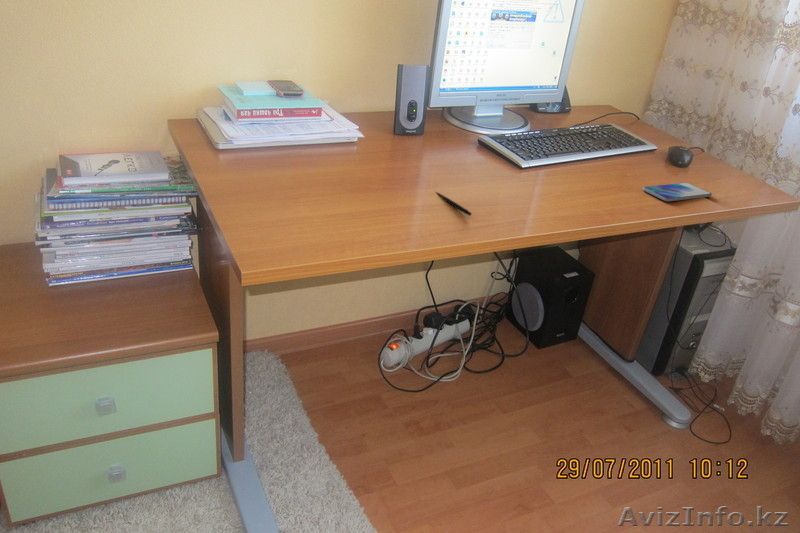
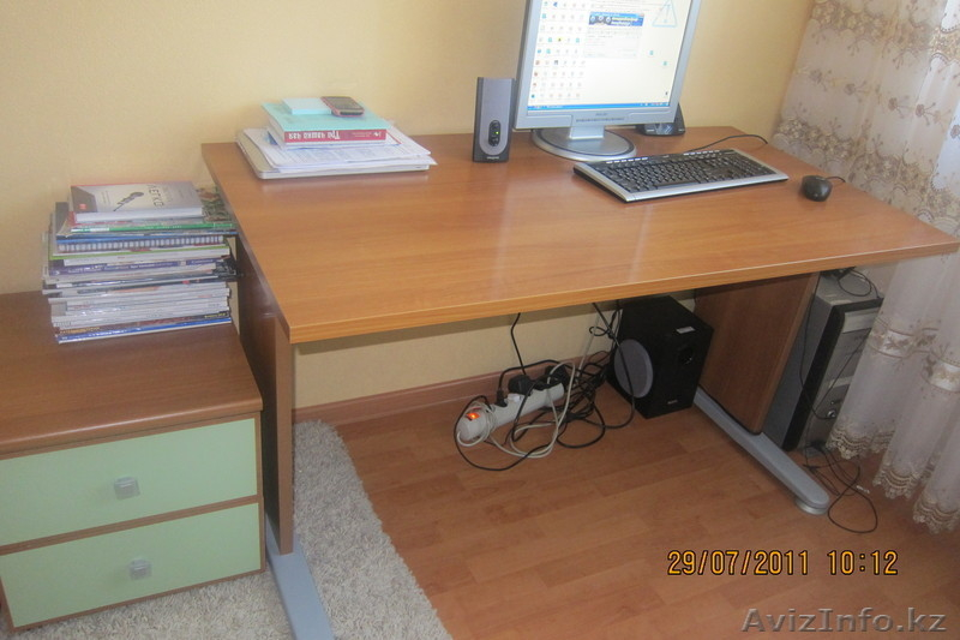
- pen [435,191,472,217]
- smartphone [642,182,713,203]
